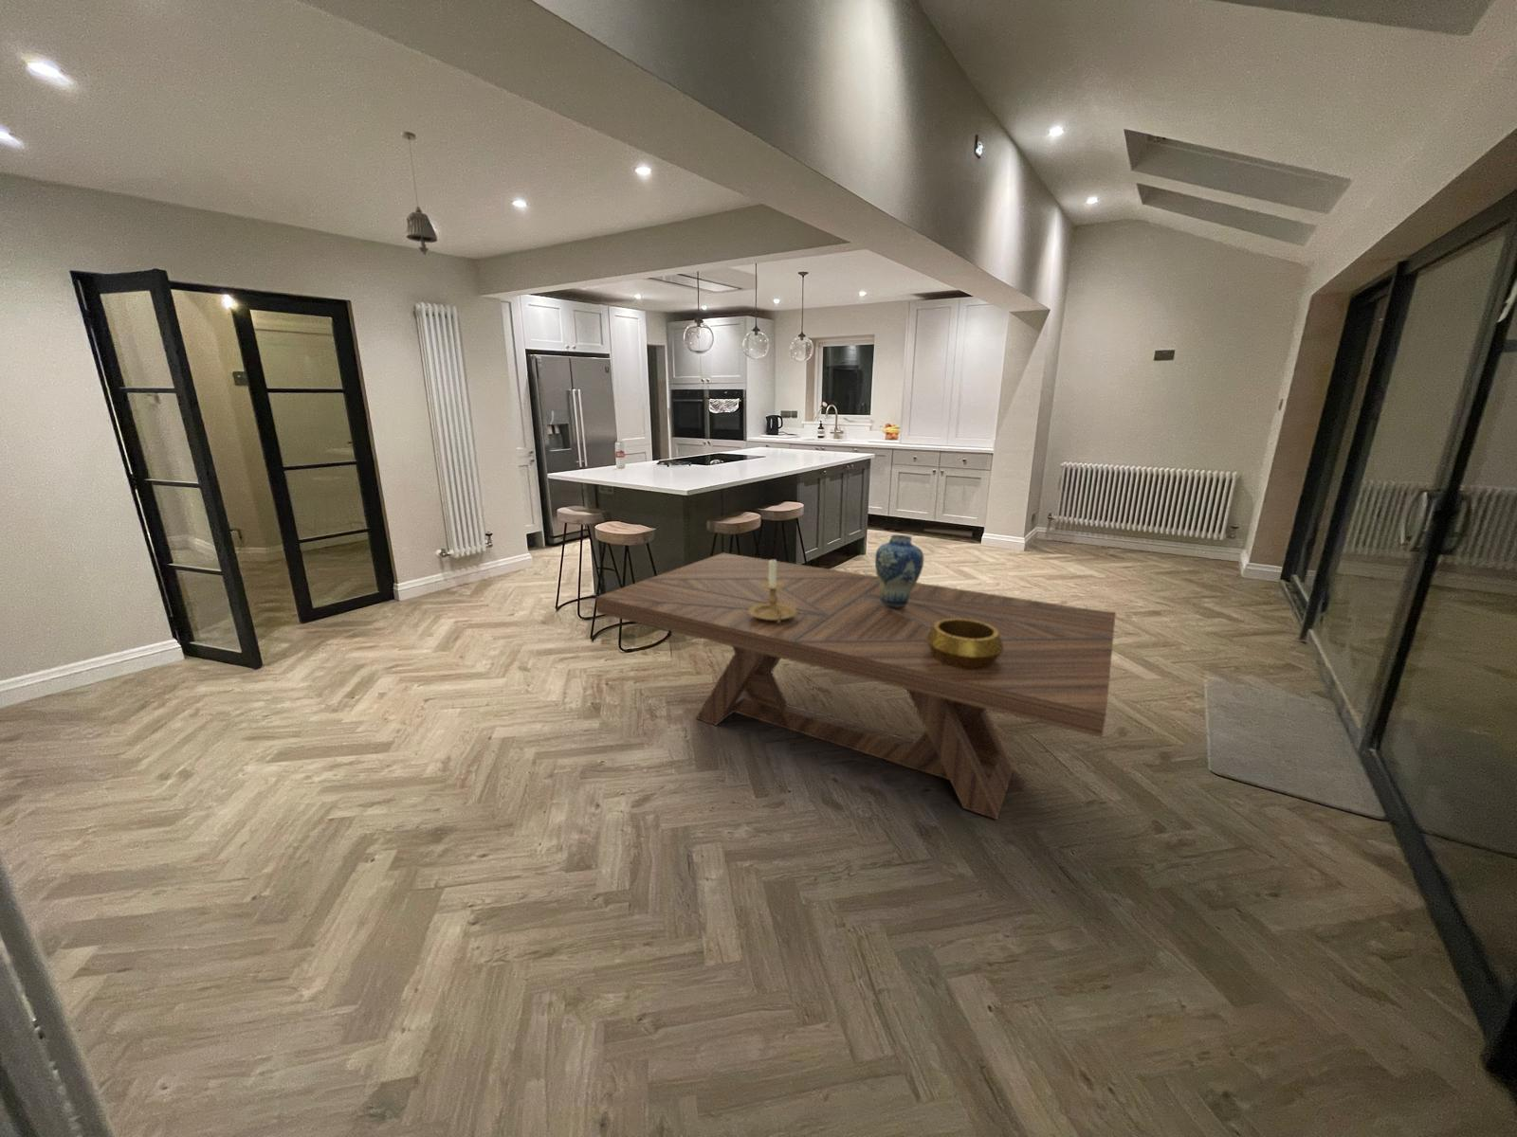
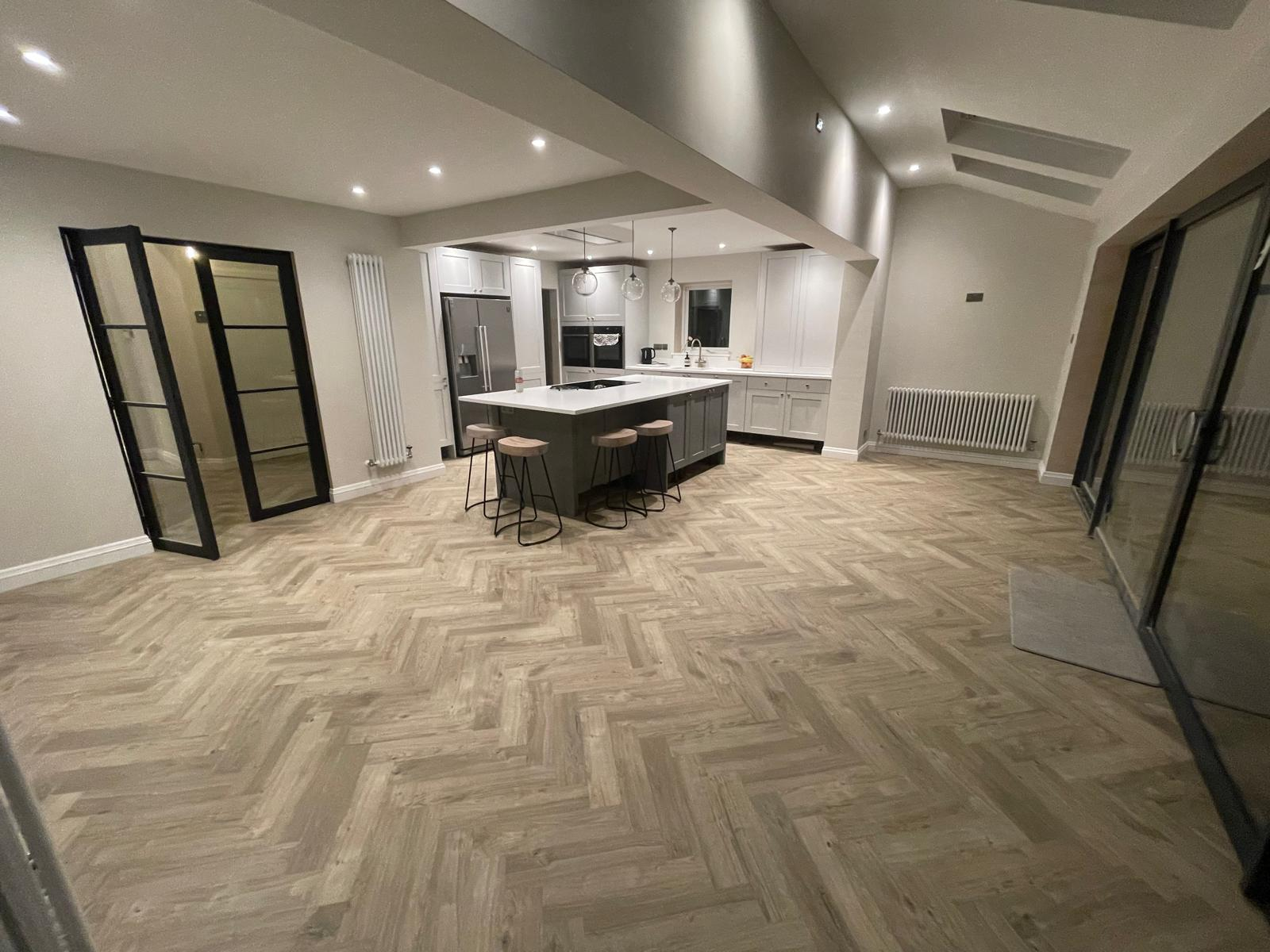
- vase [874,534,925,608]
- pendant light [400,130,438,256]
- candle holder [748,557,798,623]
- decorative bowl [926,619,1003,669]
- dining table [595,553,1117,821]
